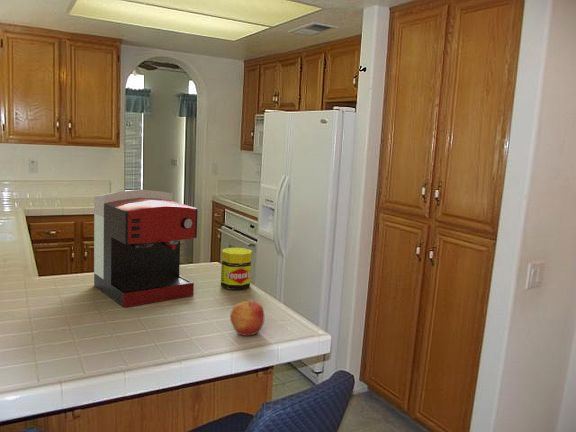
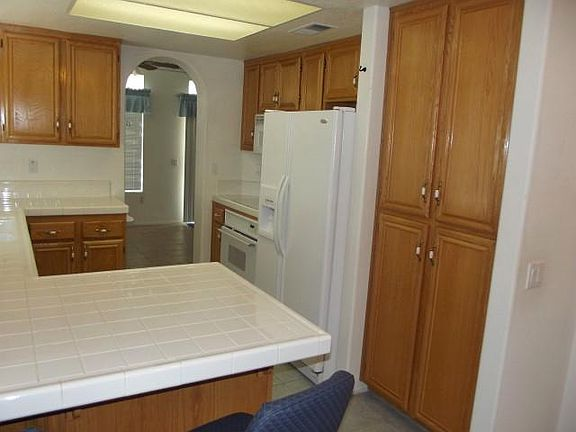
- apple [229,298,265,336]
- coffee maker [93,189,199,308]
- jar [220,247,253,290]
